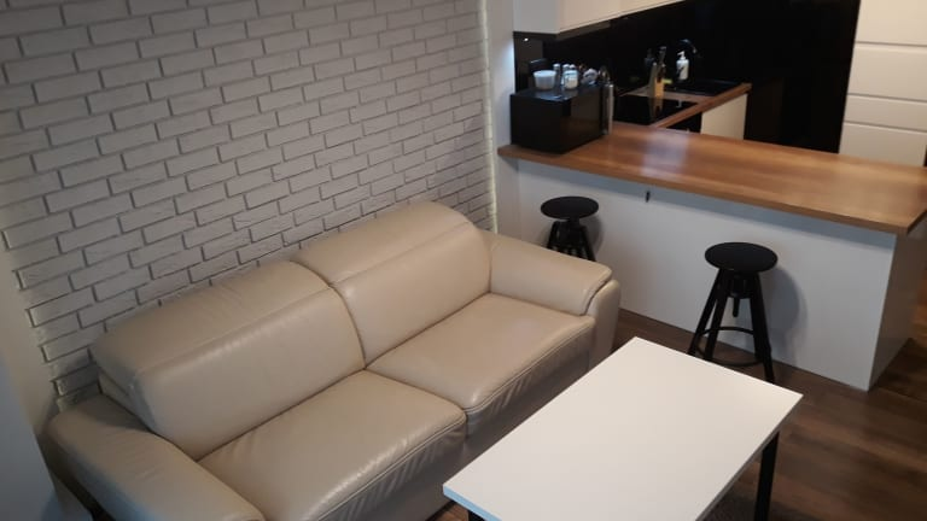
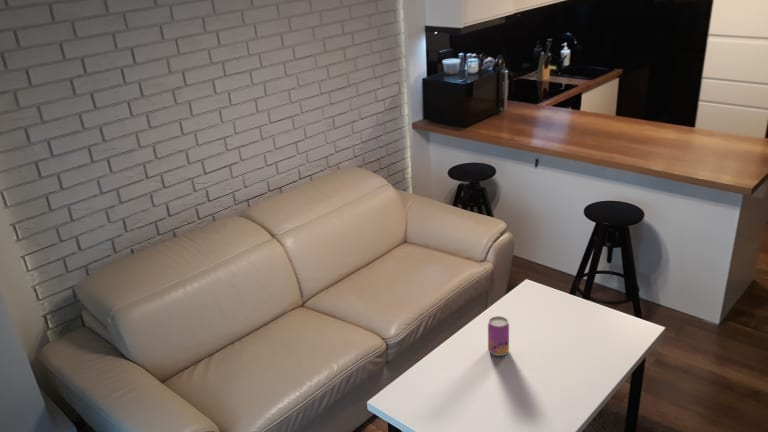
+ beer can [487,315,510,357]
